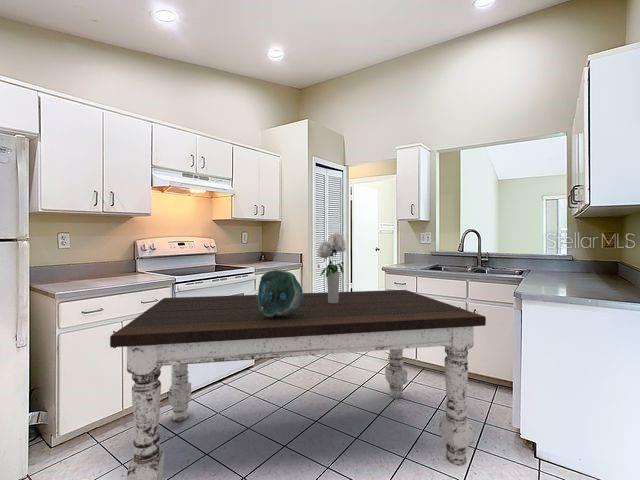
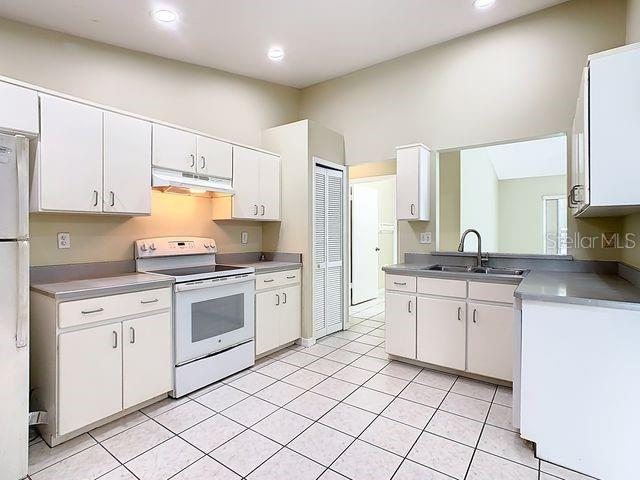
- bouquet [316,231,347,303]
- dining table [109,289,487,480]
- decorative bowl [257,268,303,317]
